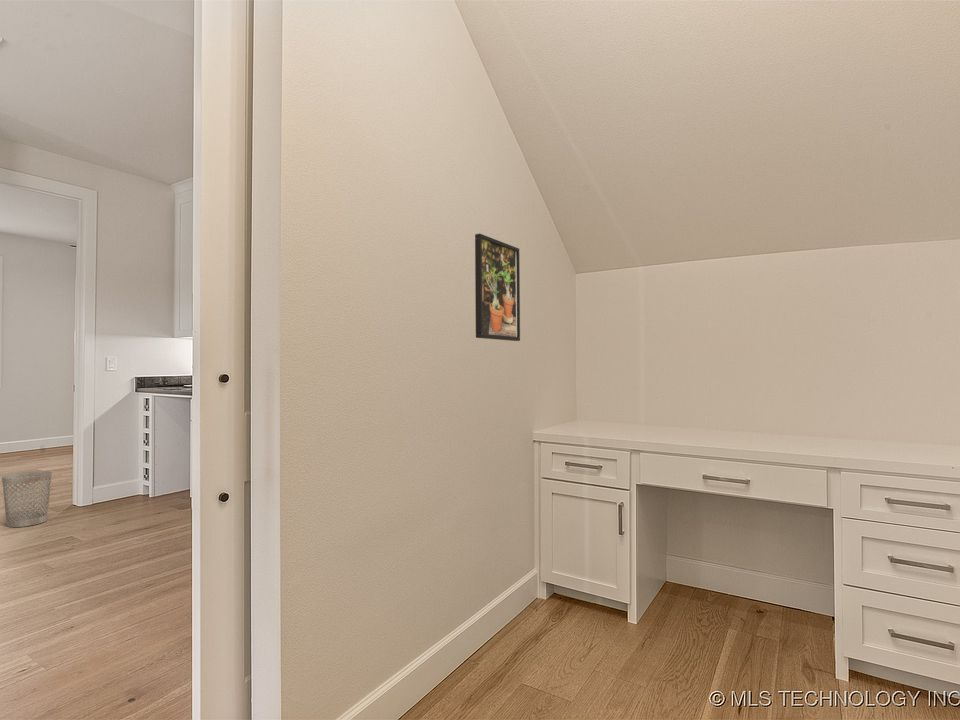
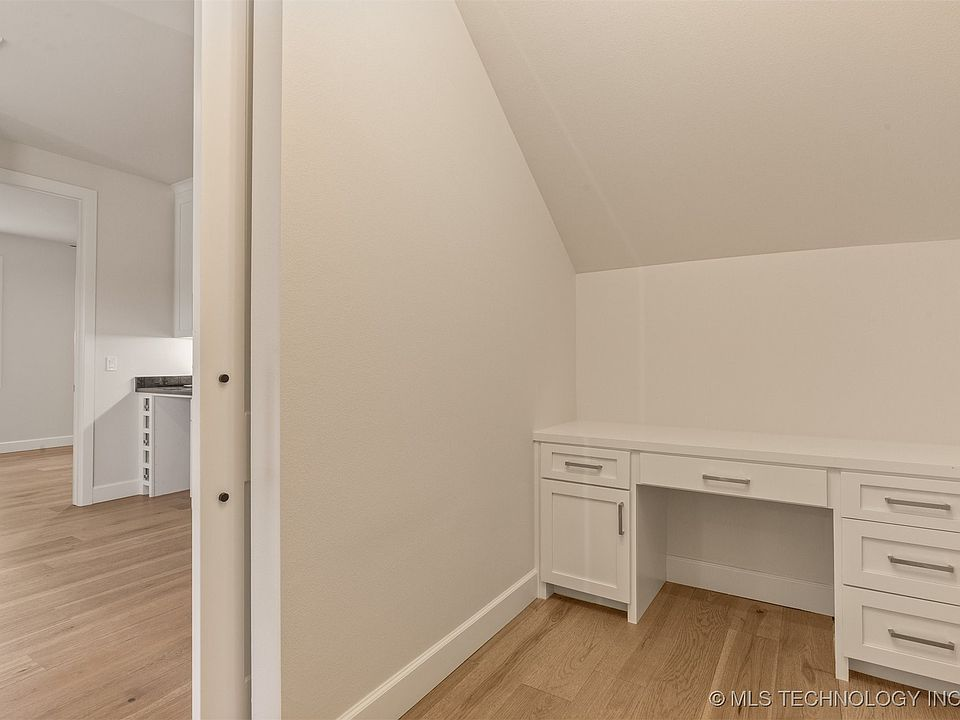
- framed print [474,233,521,342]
- wastebasket [1,470,53,528]
